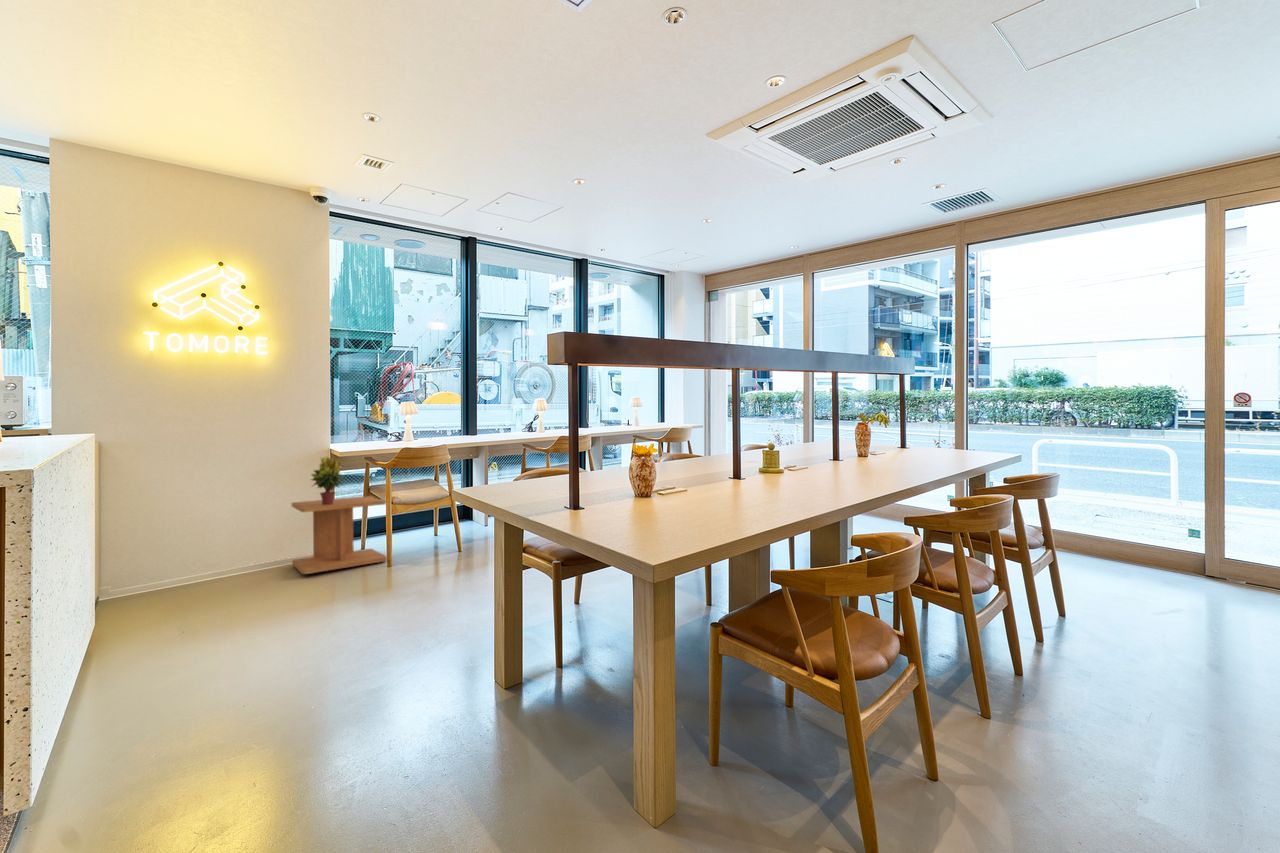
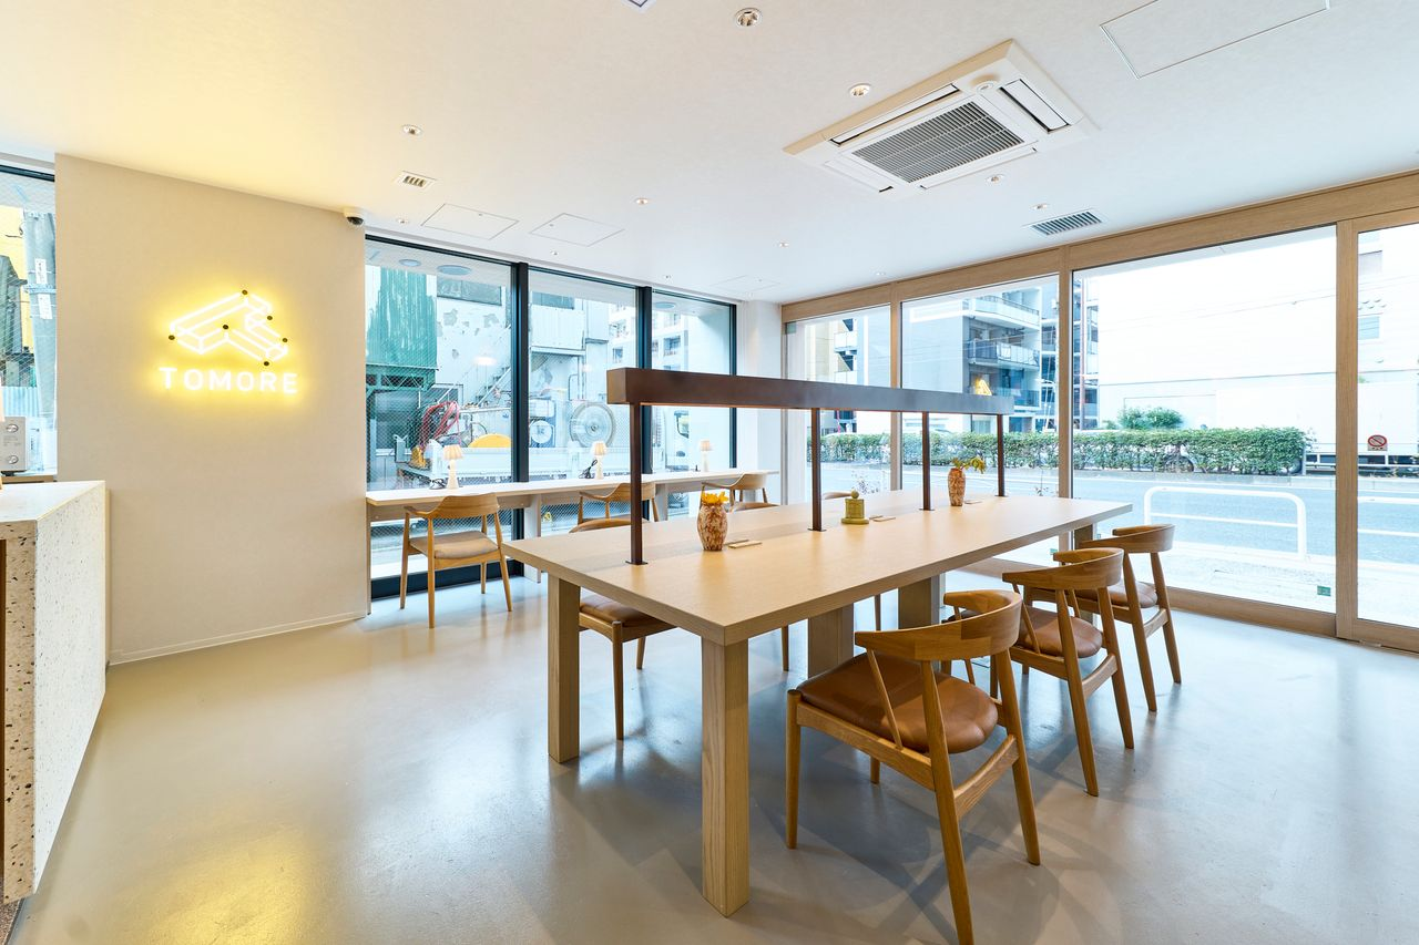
- potted plant [310,455,345,505]
- side table [291,495,388,575]
